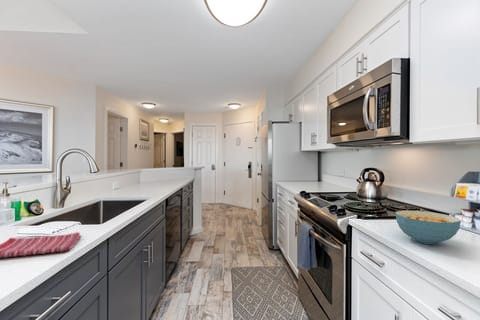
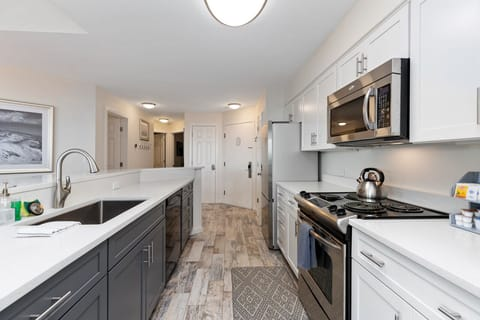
- dish towel [0,231,83,259]
- cereal bowl [395,210,462,245]
